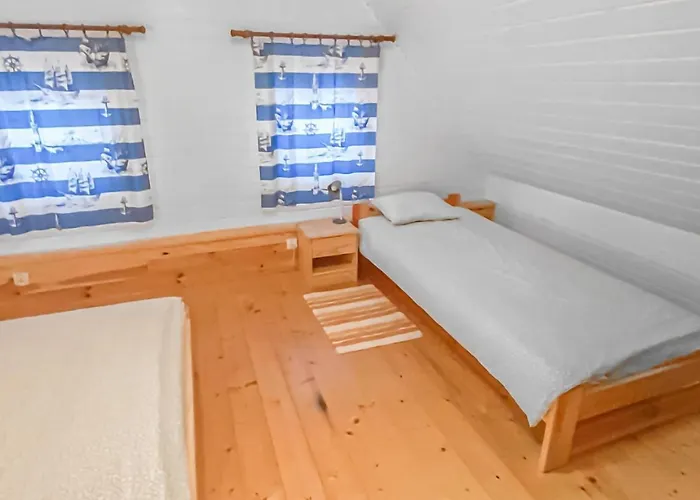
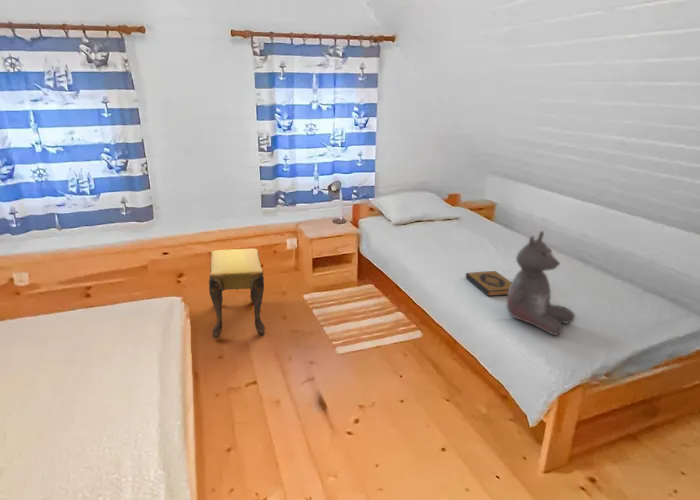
+ footstool [208,248,266,339]
+ hardback book [465,270,512,297]
+ teddy bear [506,230,576,337]
